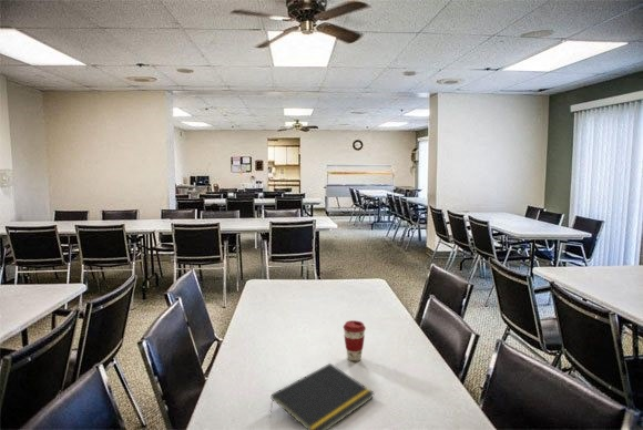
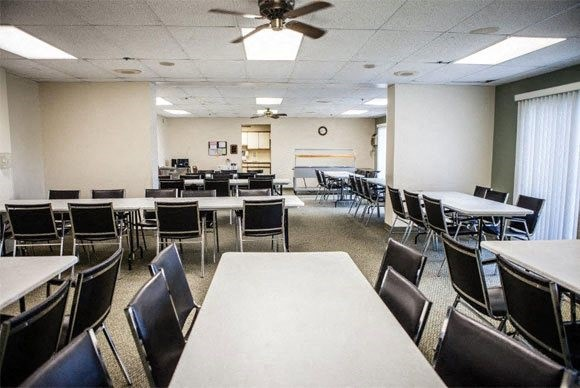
- notepad [268,362,376,430]
- coffee cup [343,319,367,362]
